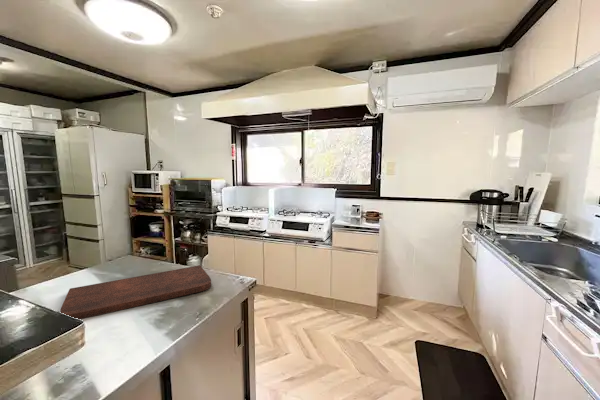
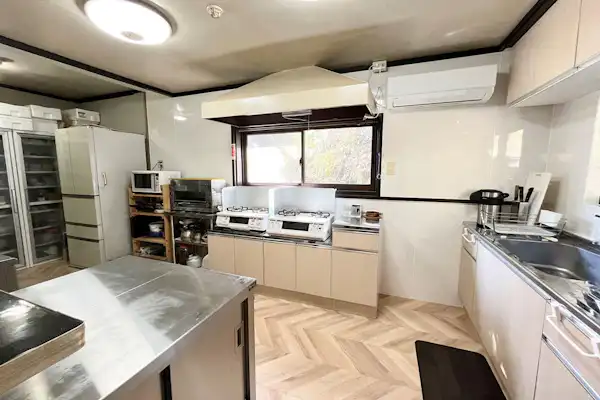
- cutting board [59,264,212,320]
